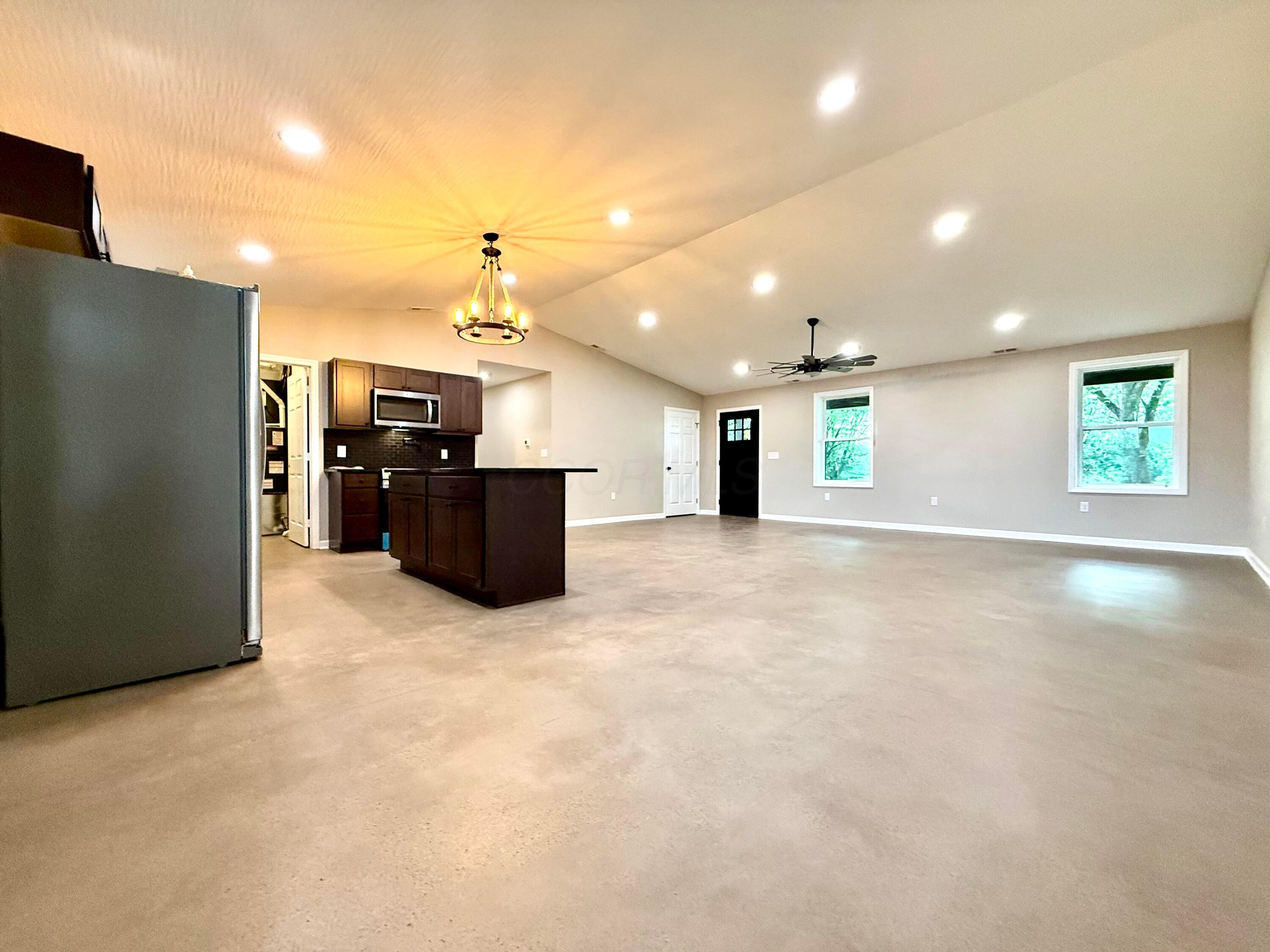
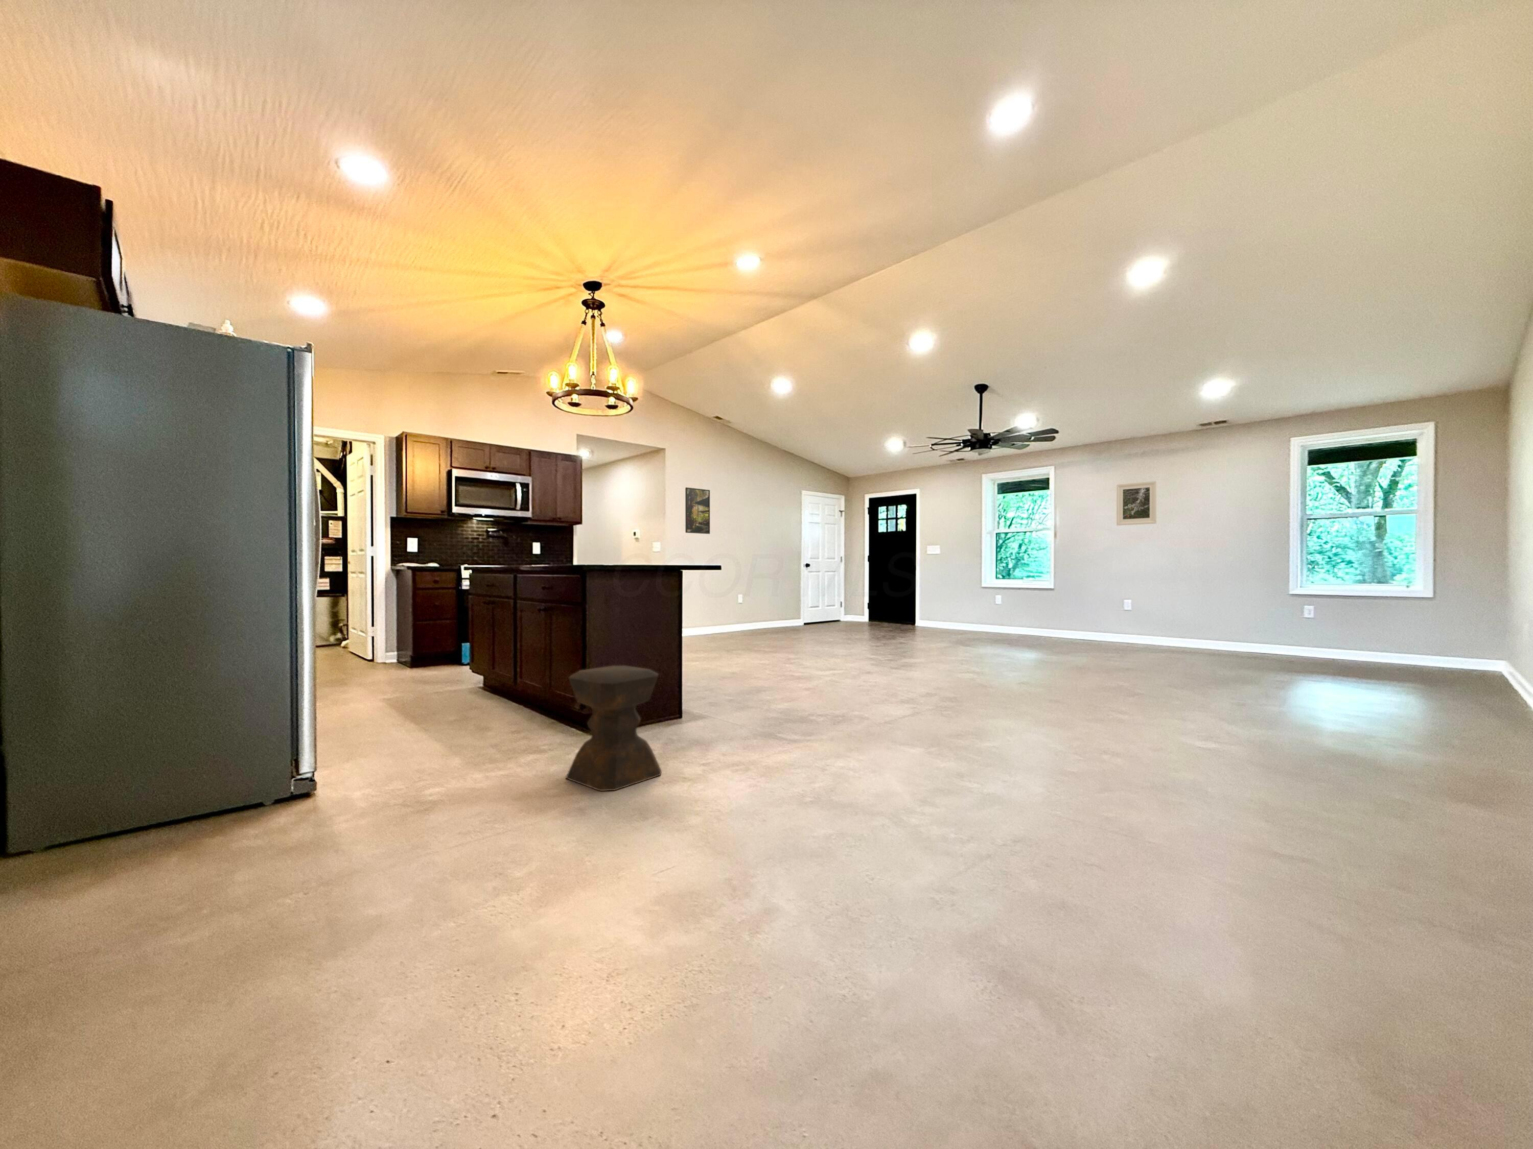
+ stool [565,665,663,792]
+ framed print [684,486,710,535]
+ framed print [1117,480,1158,526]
